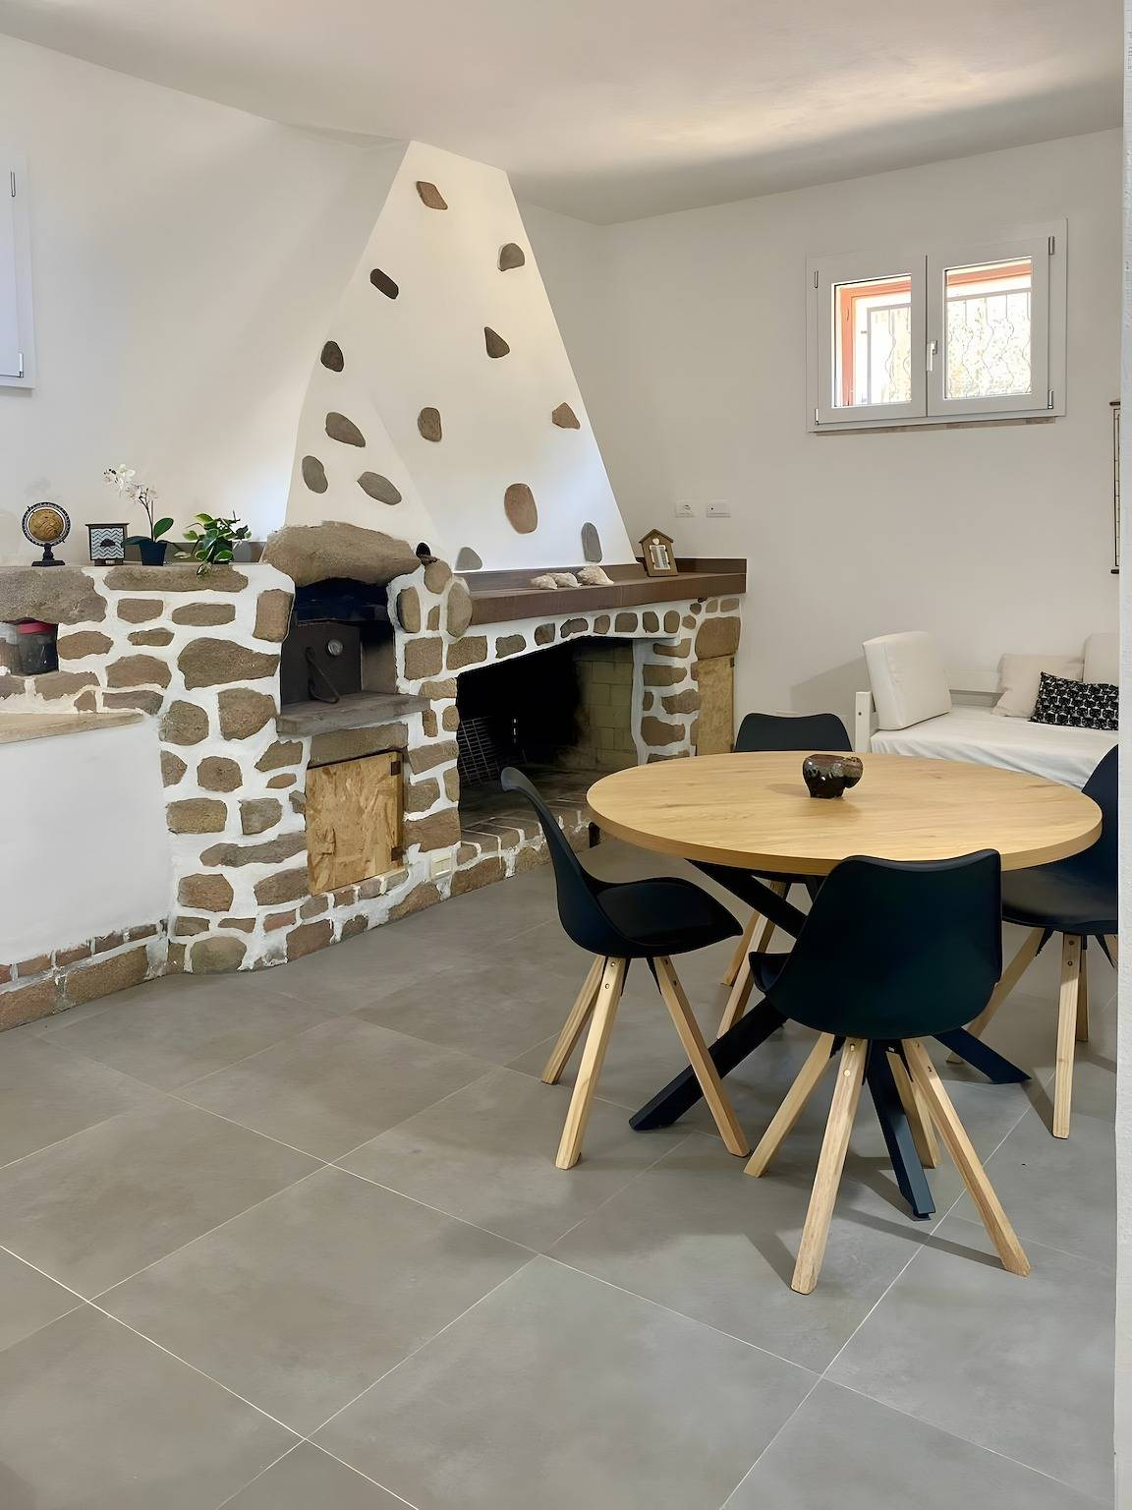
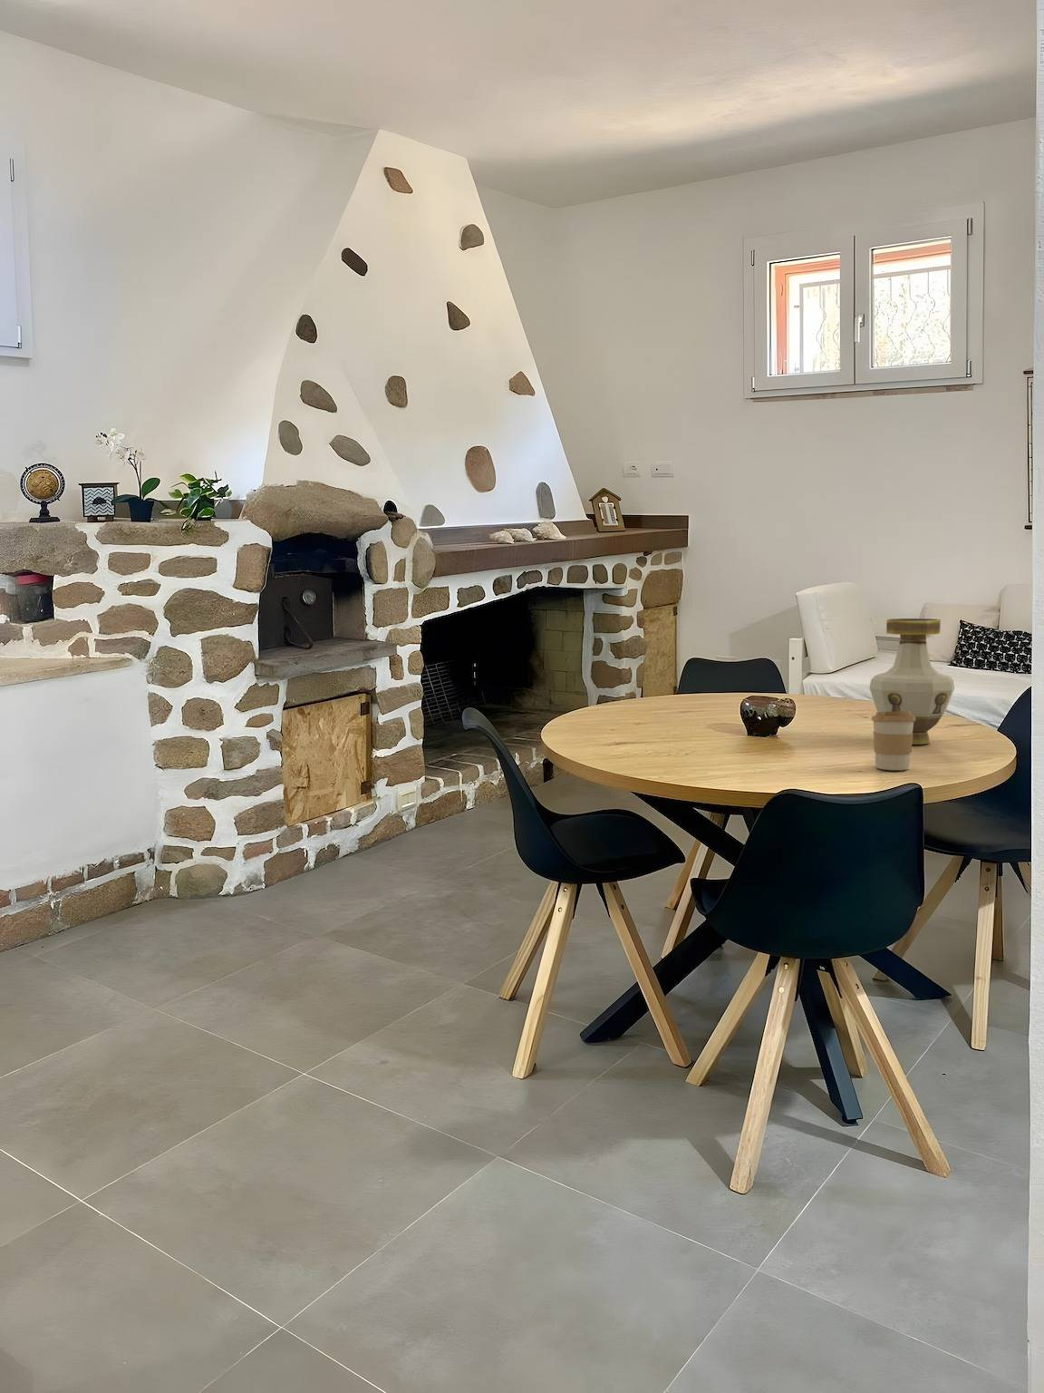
+ vase [870,618,955,746]
+ coffee cup [871,711,916,771]
